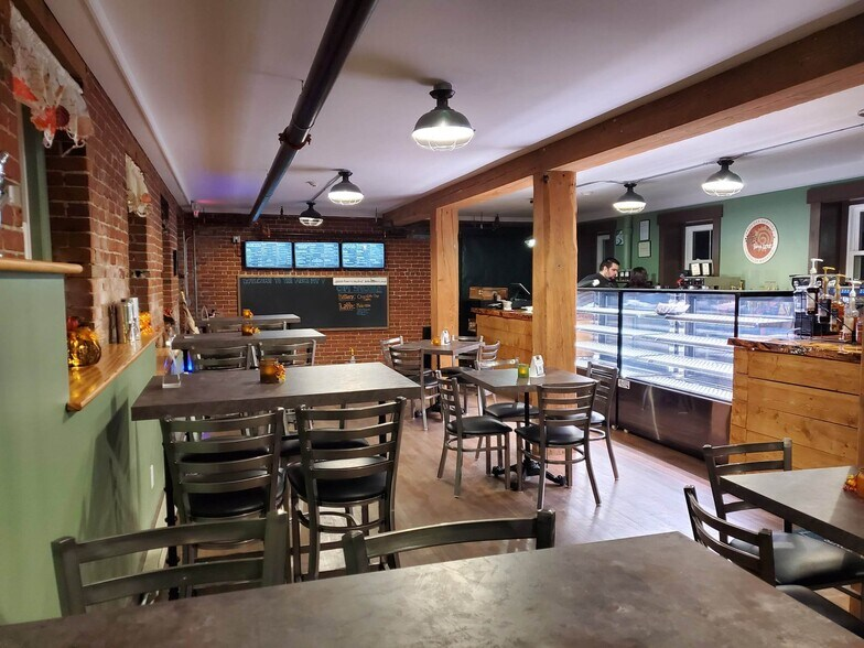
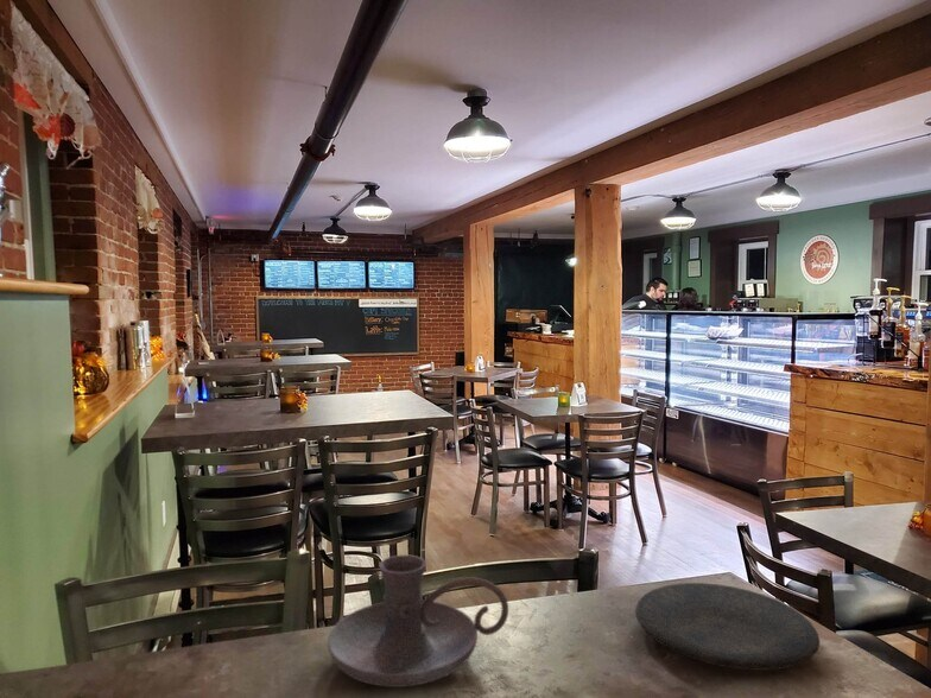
+ candle holder [327,553,509,689]
+ plate [634,582,821,672]
